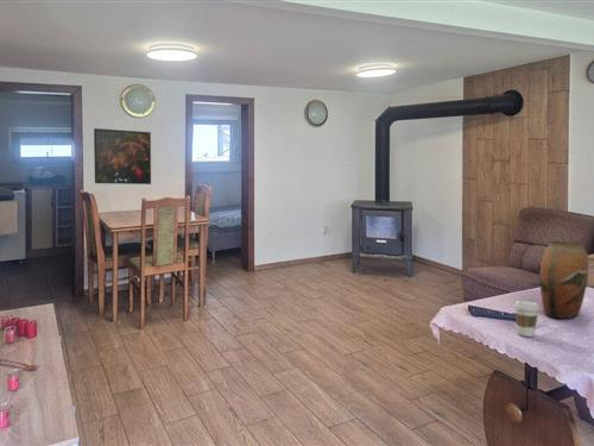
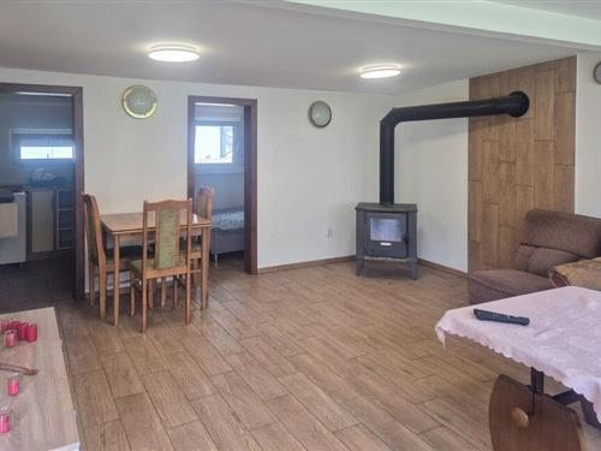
- coffee cup [512,300,542,338]
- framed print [93,127,152,186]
- vase [538,240,589,320]
